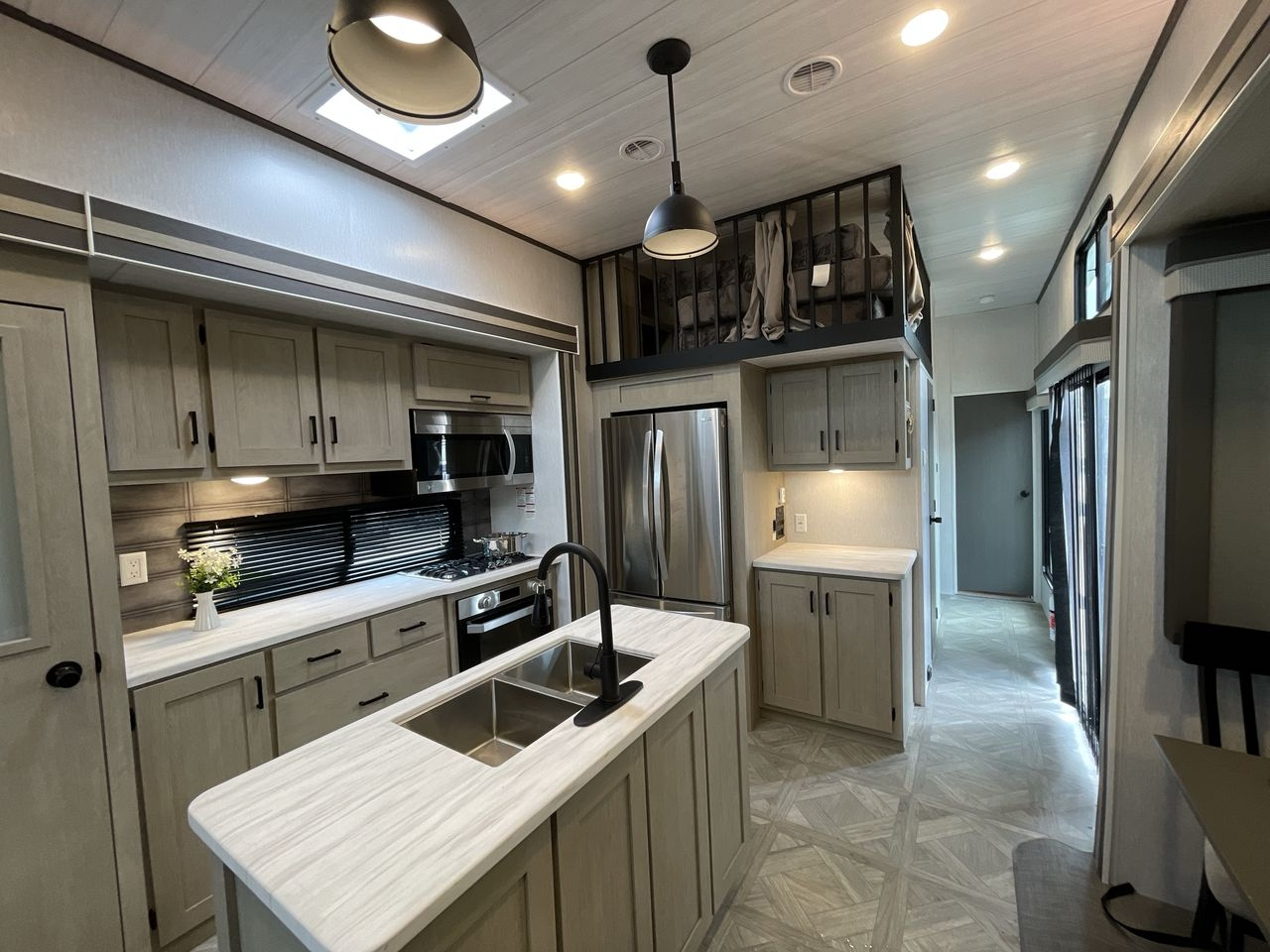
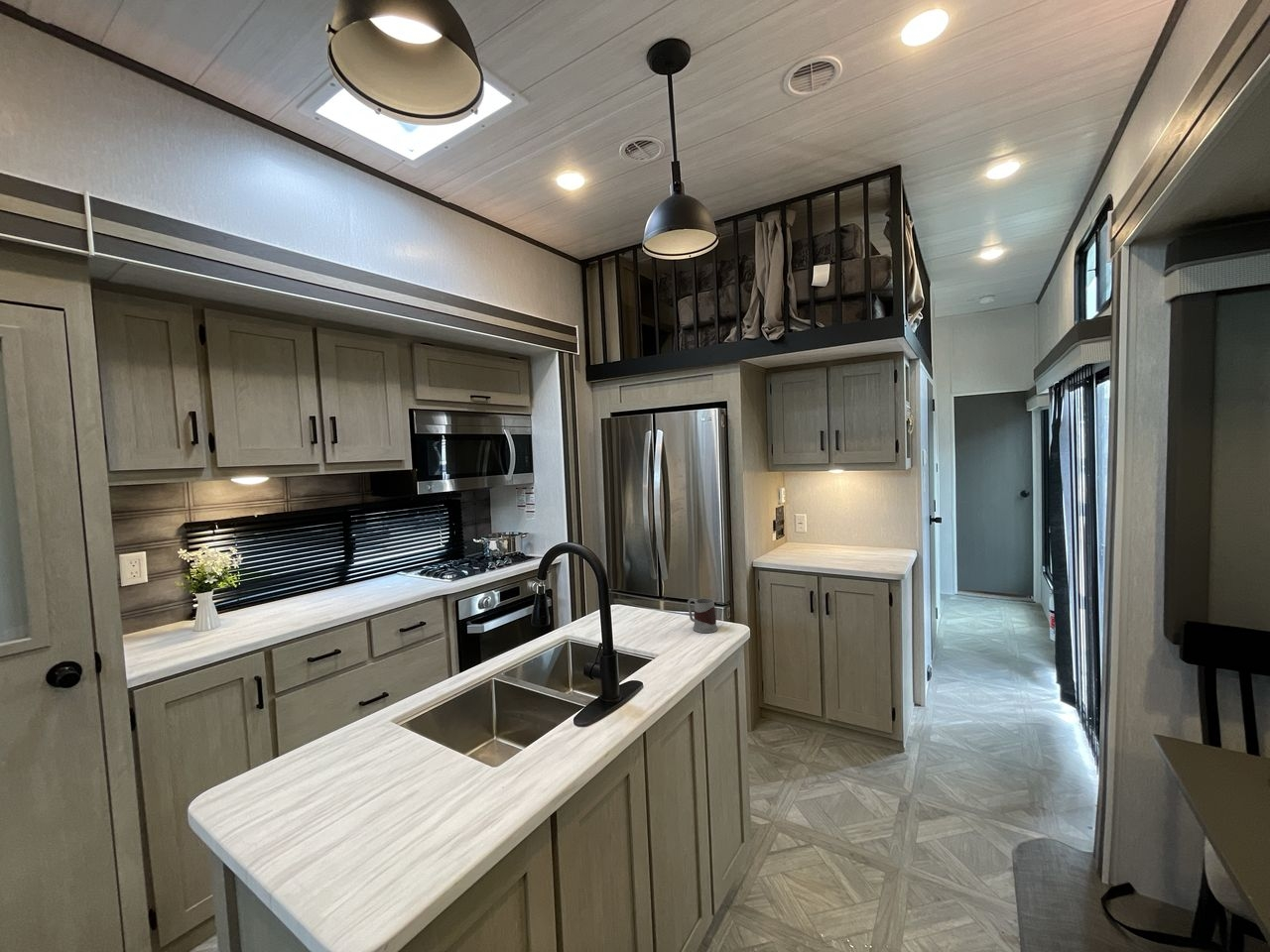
+ mug [687,597,718,634]
